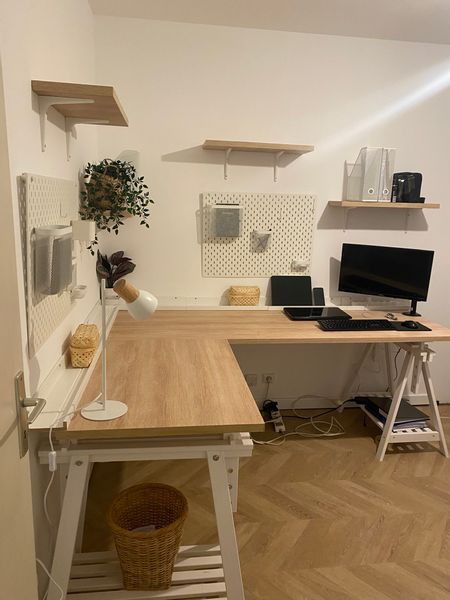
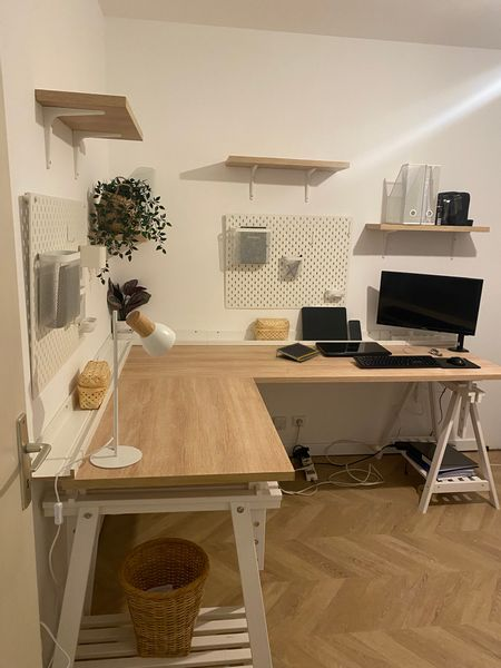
+ notepad [275,342,322,363]
